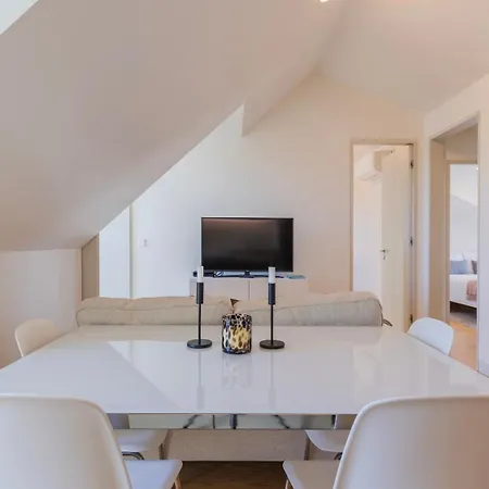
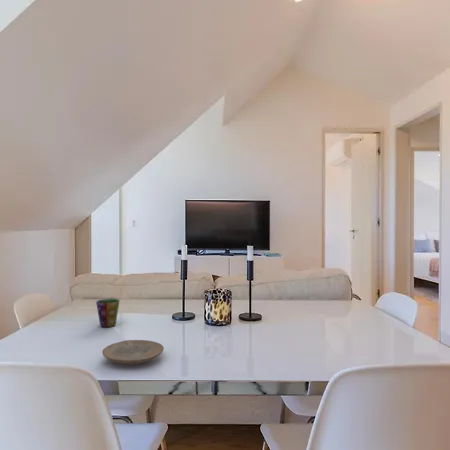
+ cup [95,298,121,328]
+ plate [101,339,165,365]
